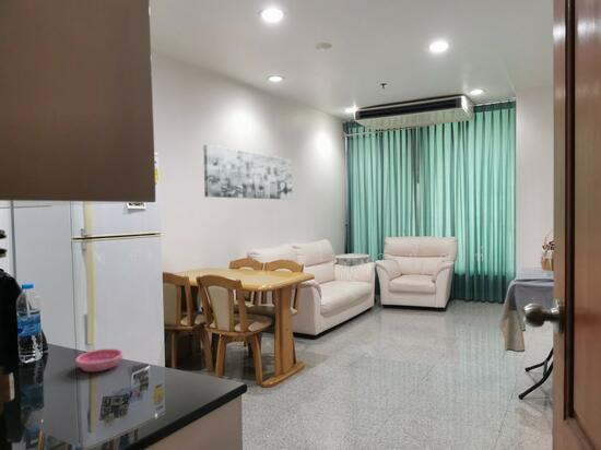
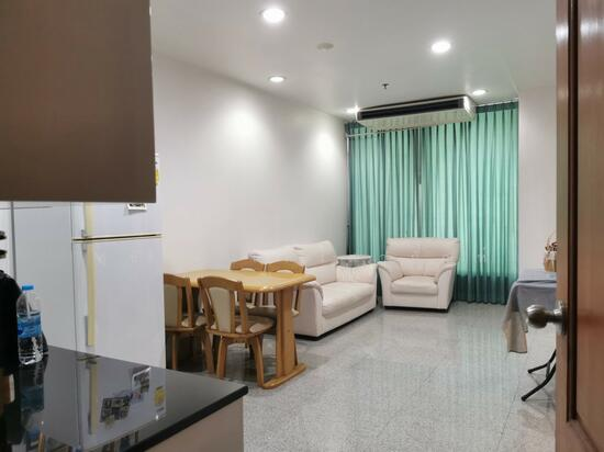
- saucer [74,347,123,372]
- wall art [202,144,293,201]
